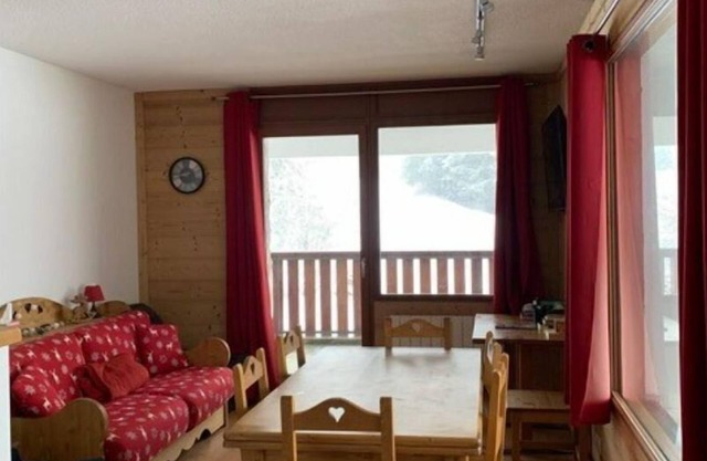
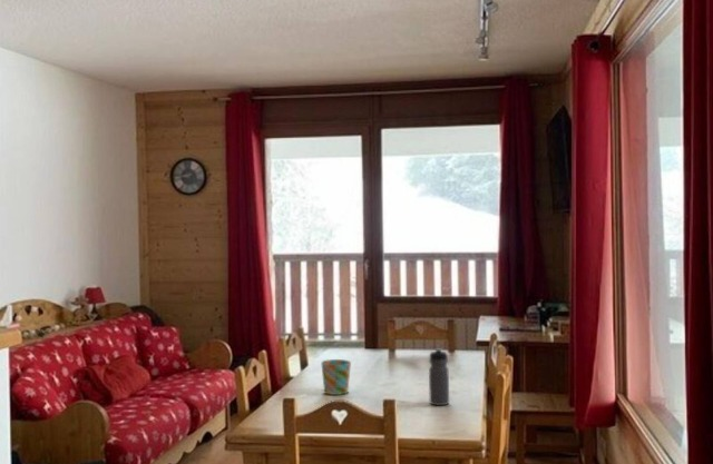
+ water bottle [428,347,450,406]
+ mug [320,358,352,396]
